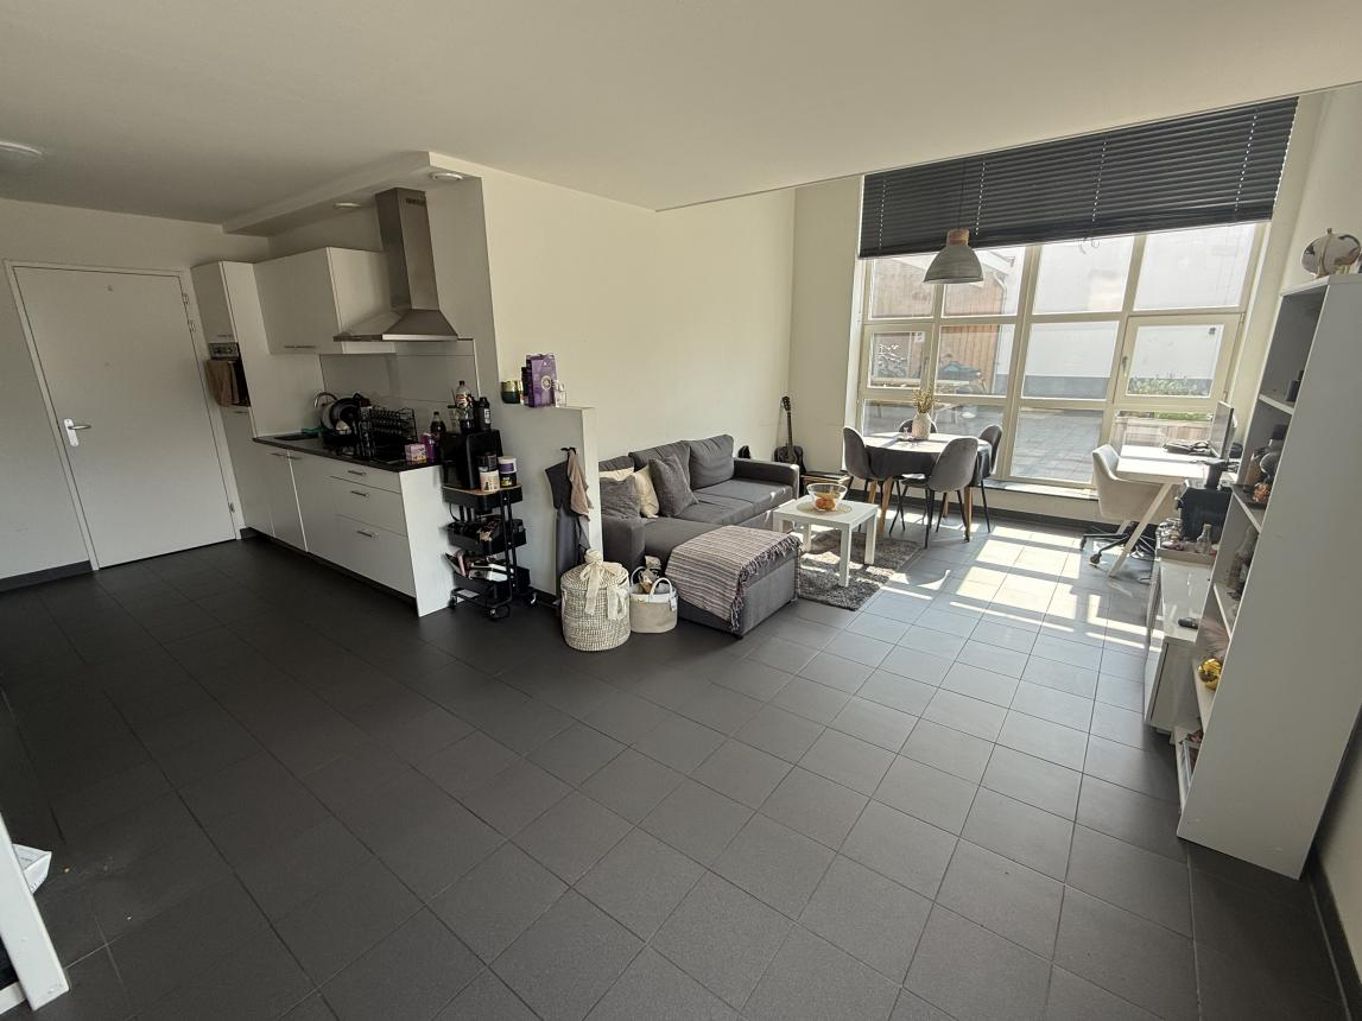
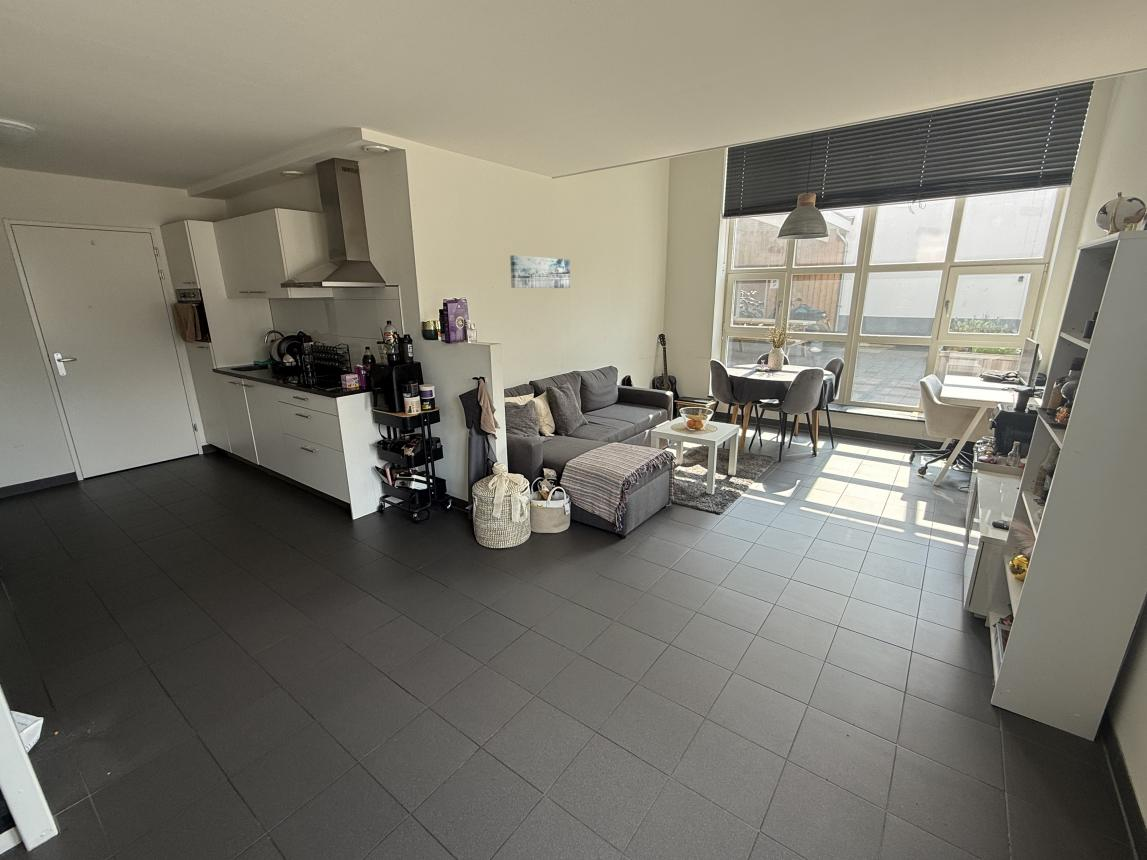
+ wall art [509,254,571,289]
